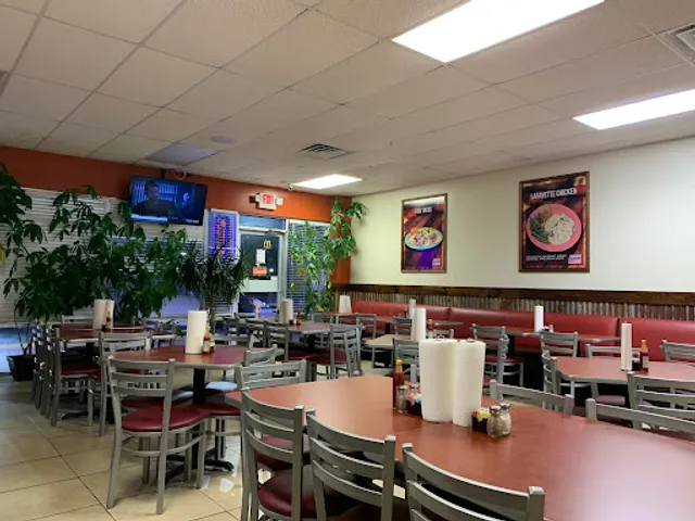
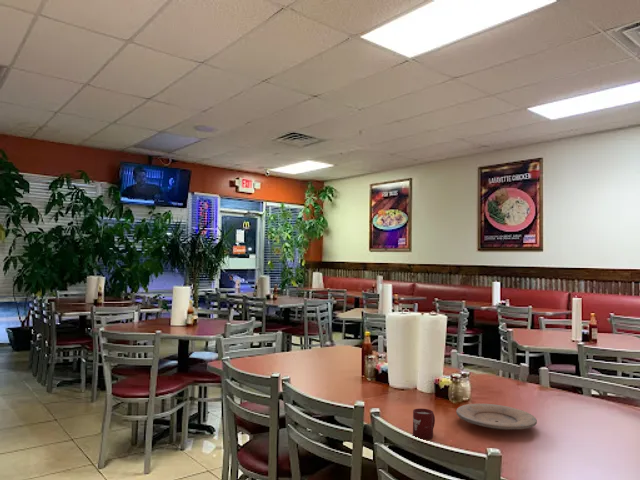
+ cup [412,407,436,440]
+ plate [455,403,538,431]
